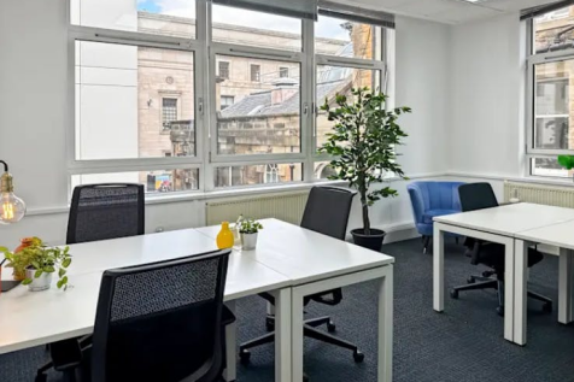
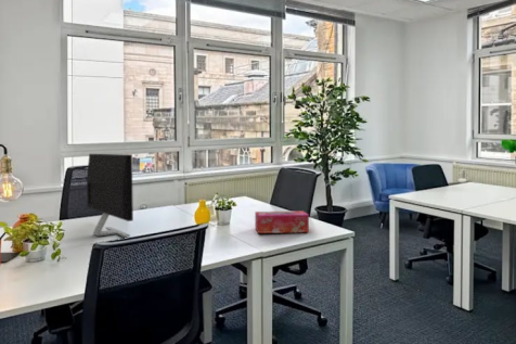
+ tissue box [254,209,310,234]
+ monitor [86,153,134,238]
